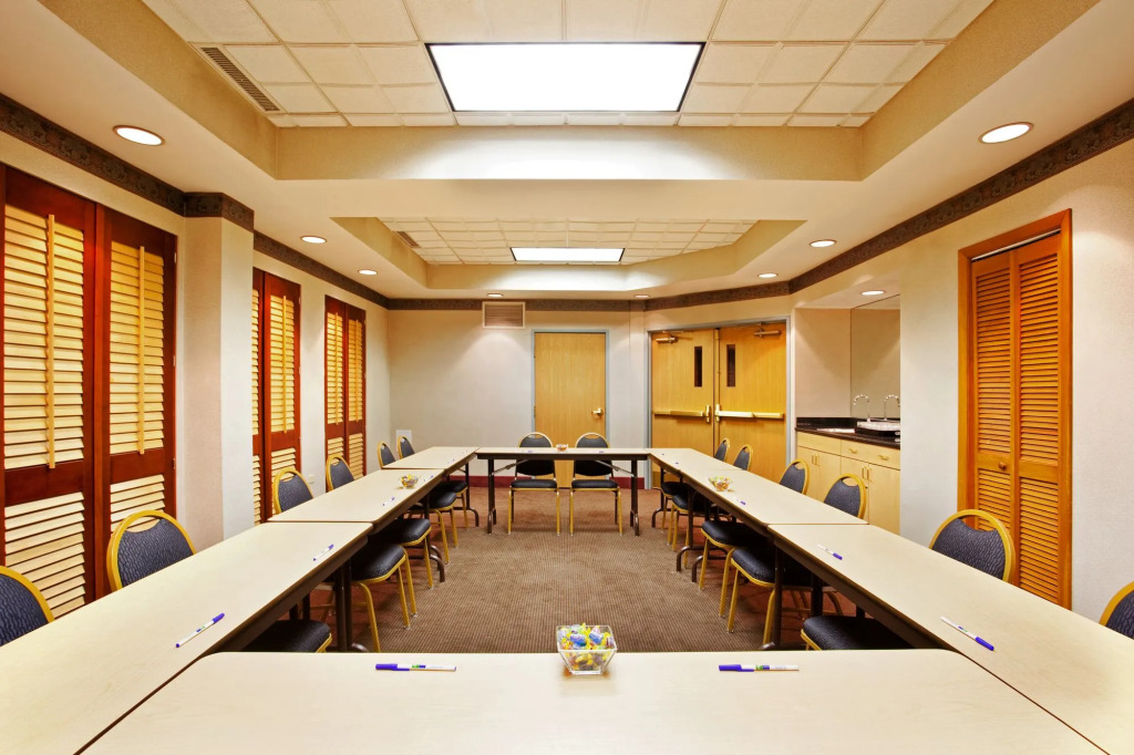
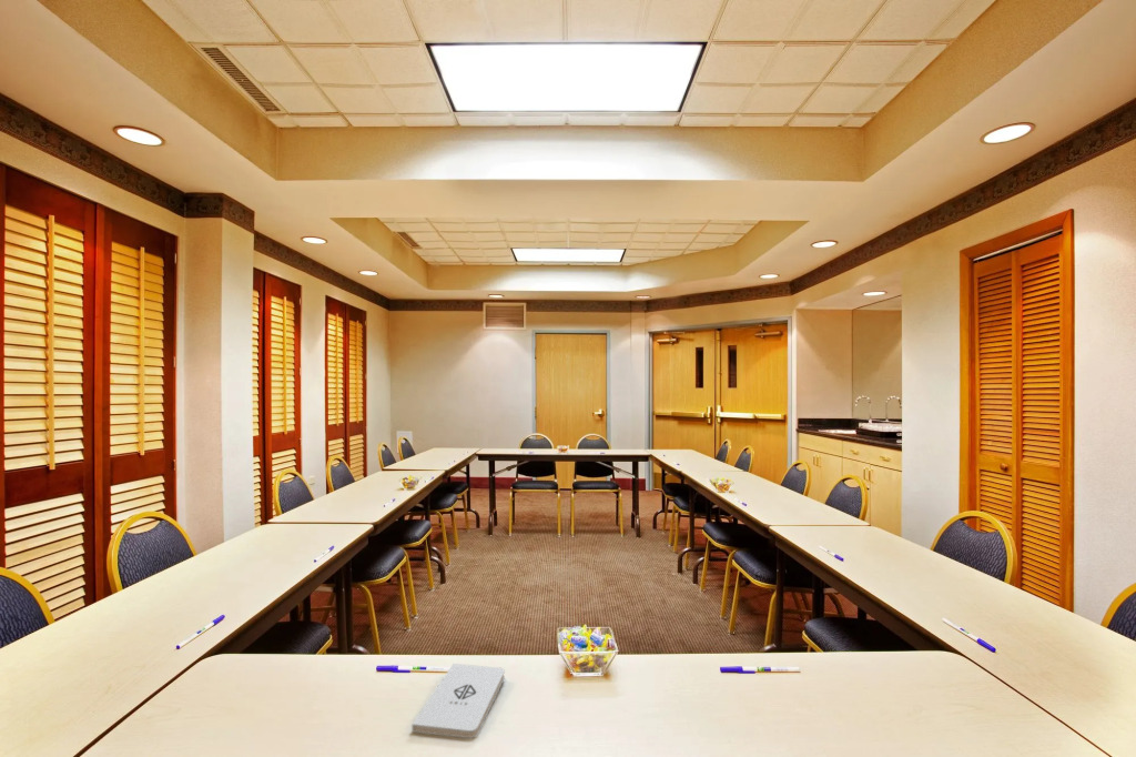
+ notepad [410,663,506,739]
